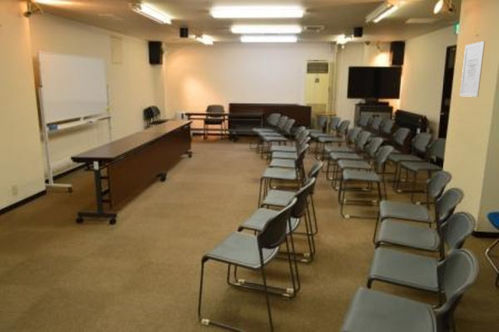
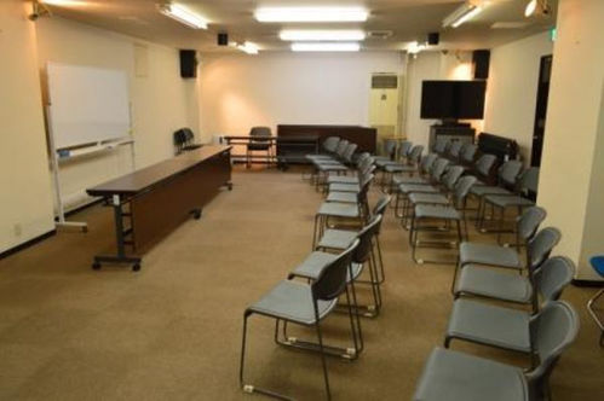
- wall art [459,40,486,98]
